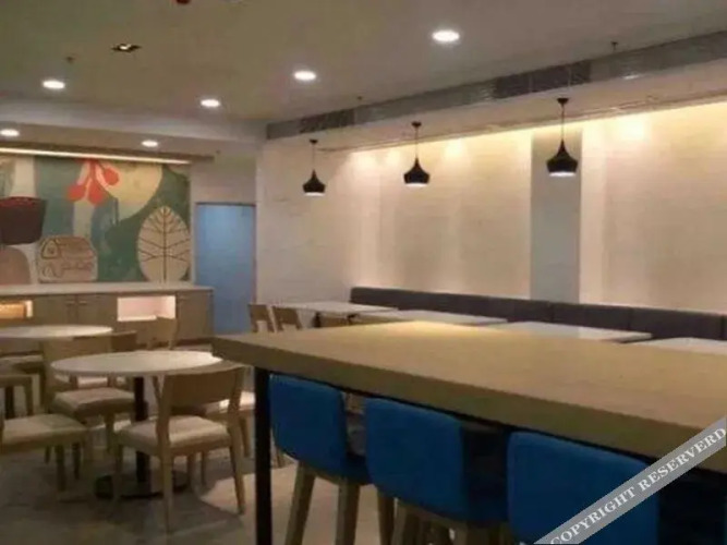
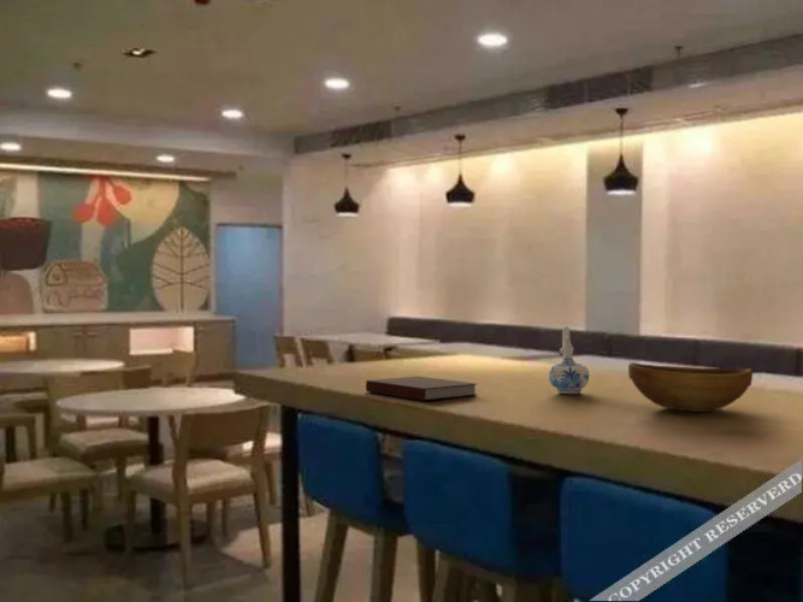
+ ceramic pitcher [548,325,590,395]
+ notebook [365,376,478,402]
+ bowl [627,361,754,412]
